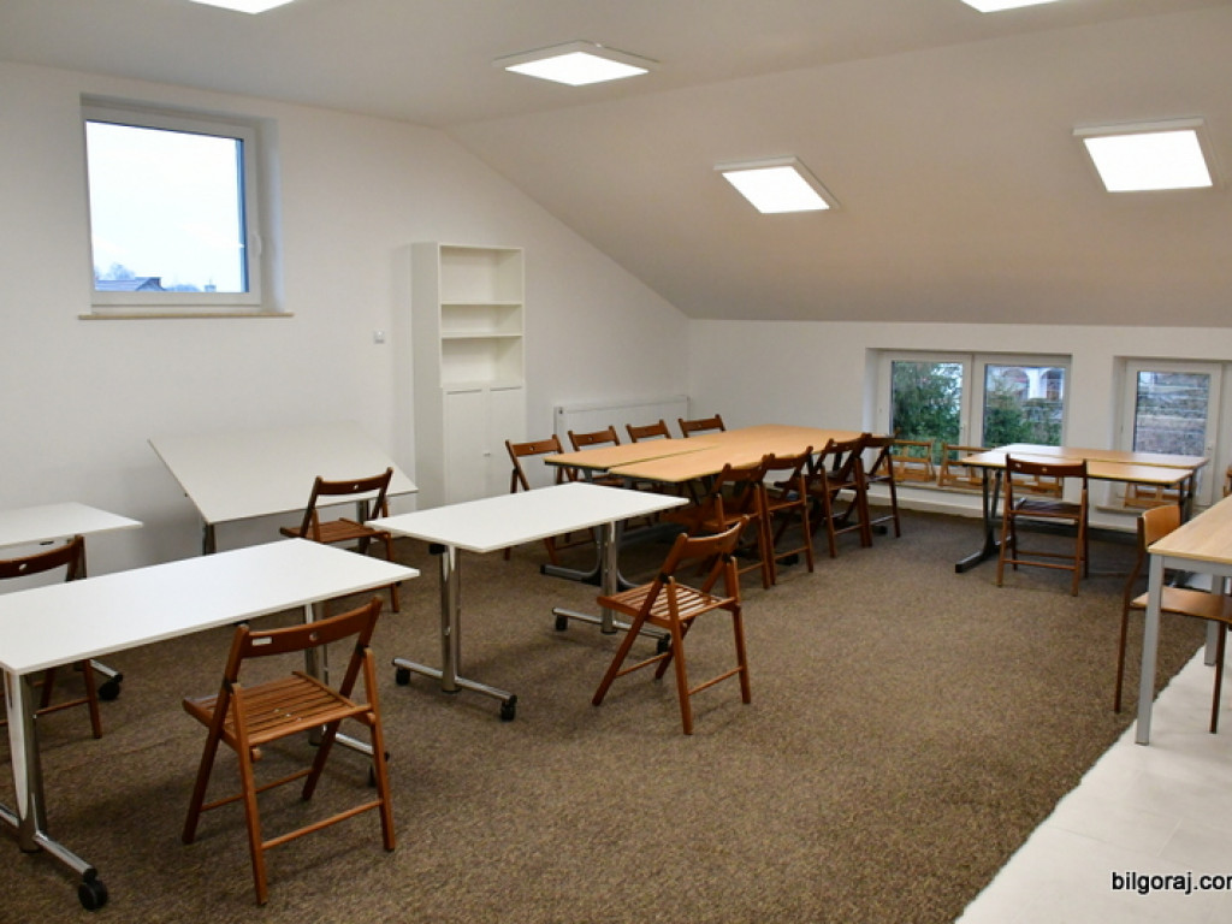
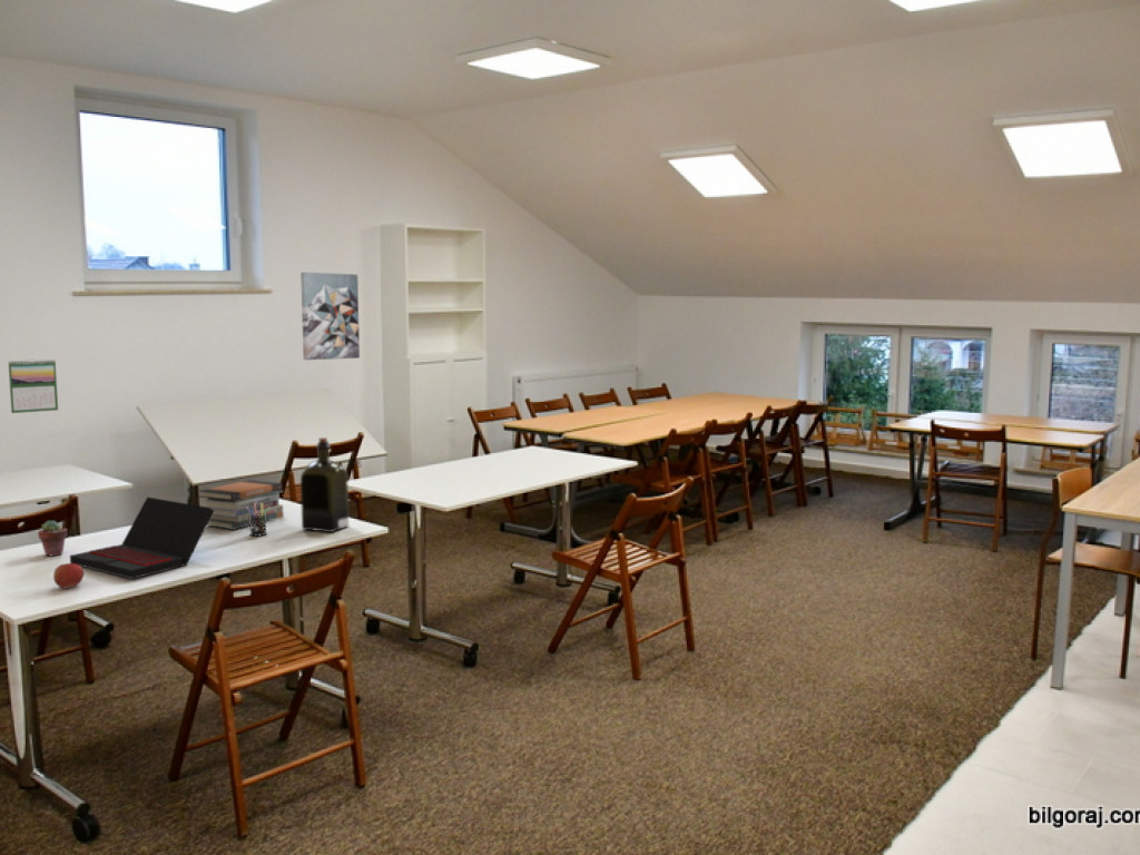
+ calendar [7,358,59,414]
+ potted succulent [37,520,68,557]
+ pen holder [246,503,269,538]
+ book stack [198,479,285,531]
+ liquor [299,436,350,533]
+ apple [52,562,85,590]
+ laptop [69,495,214,580]
+ wall art [299,272,361,361]
